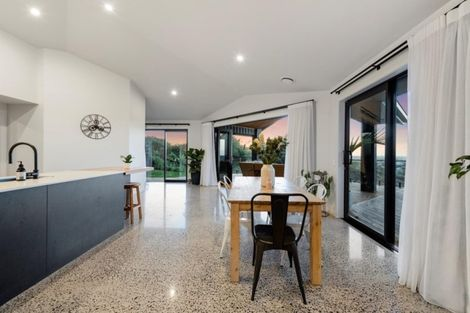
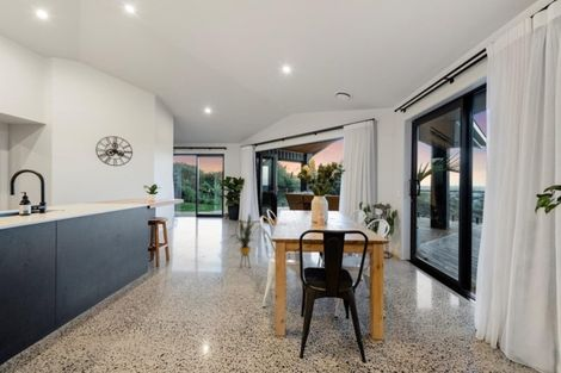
+ house plant [230,212,261,269]
